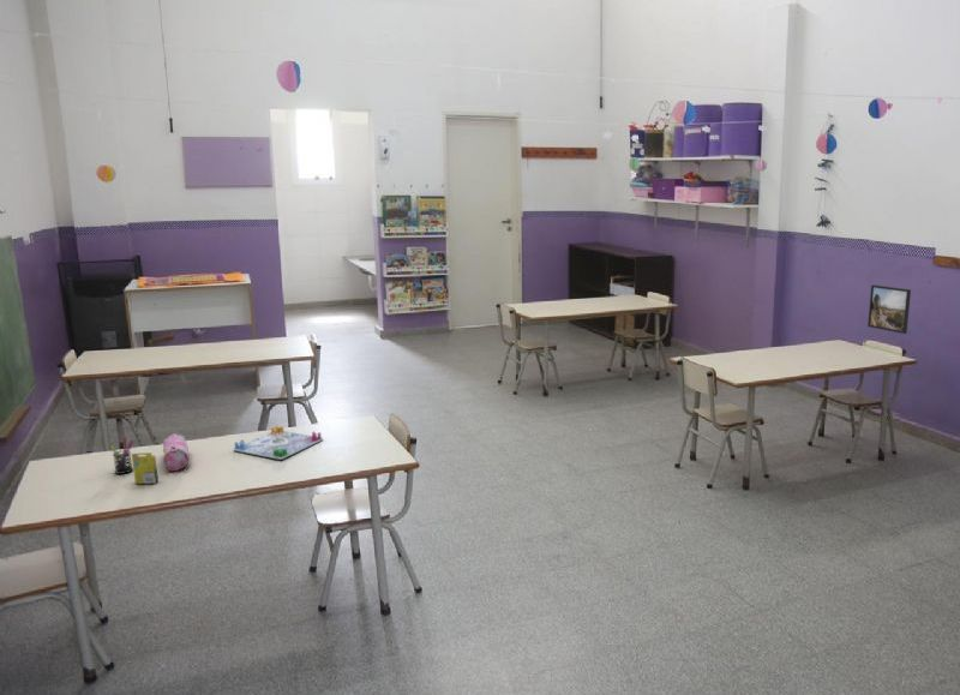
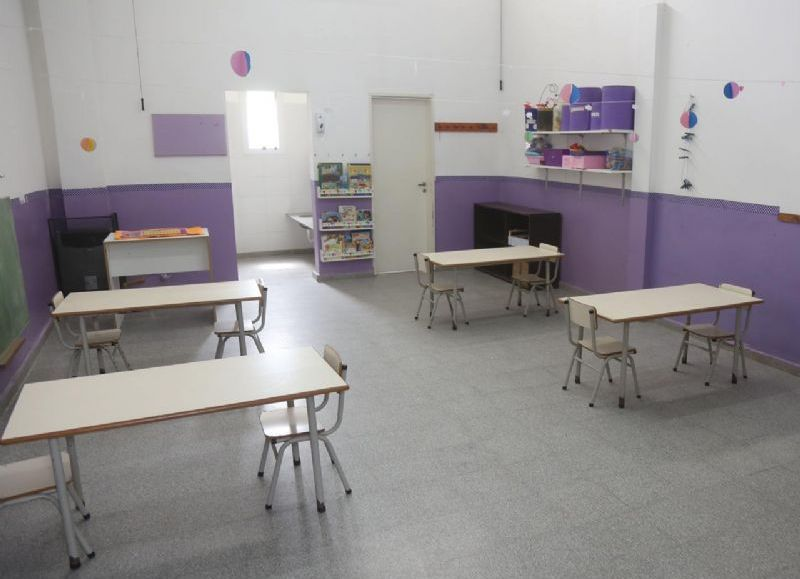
- pencil case [162,432,190,472]
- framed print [866,283,912,335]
- board game [233,424,324,461]
- crayon box [131,451,160,485]
- pen holder [109,436,134,475]
